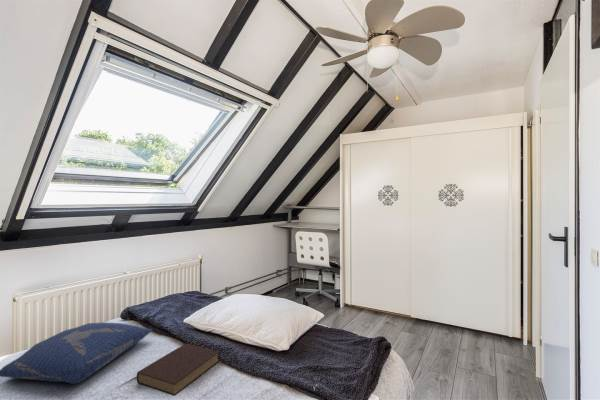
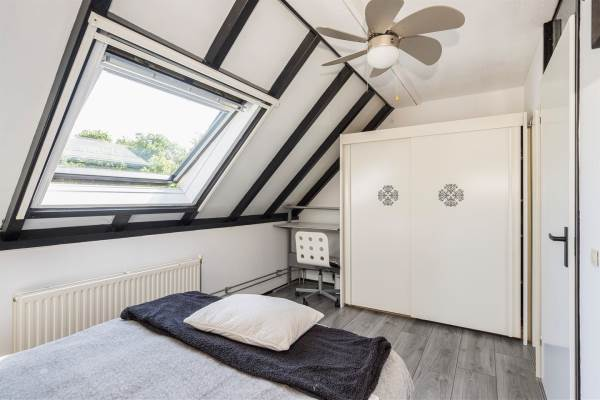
- book [136,342,220,397]
- cushion [0,321,153,385]
